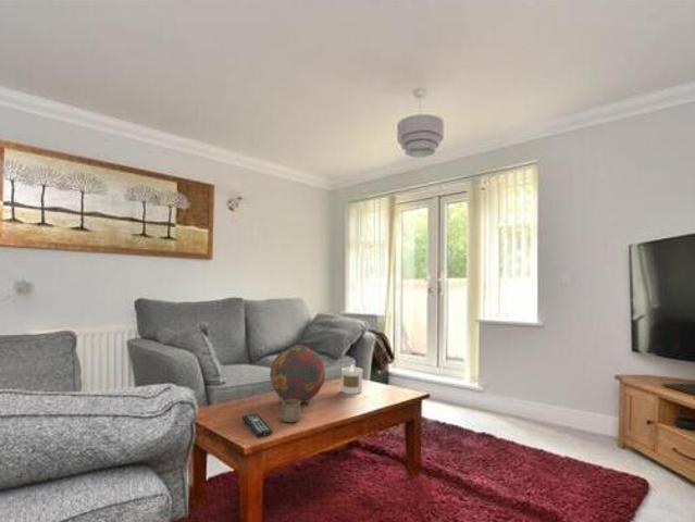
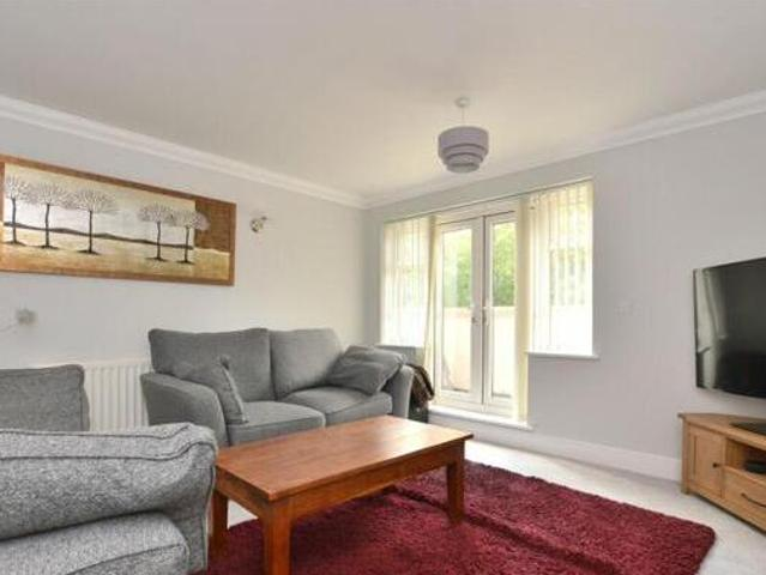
- candle [340,364,363,395]
- decorative orb [269,344,326,405]
- cup [278,399,302,423]
- remote control [241,412,273,438]
